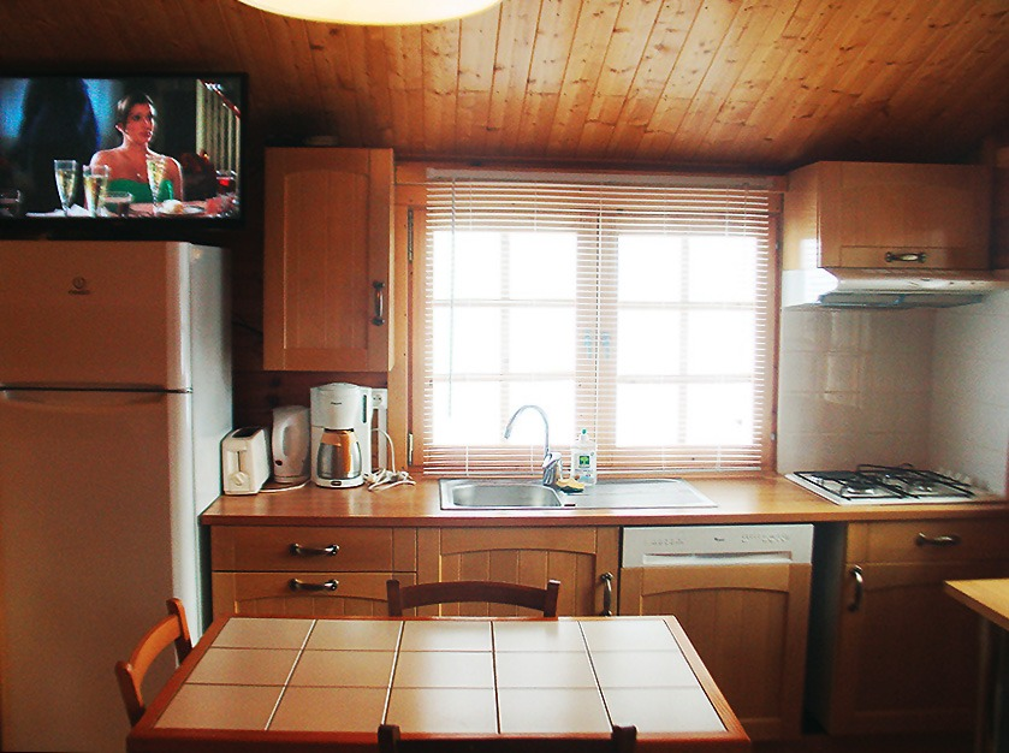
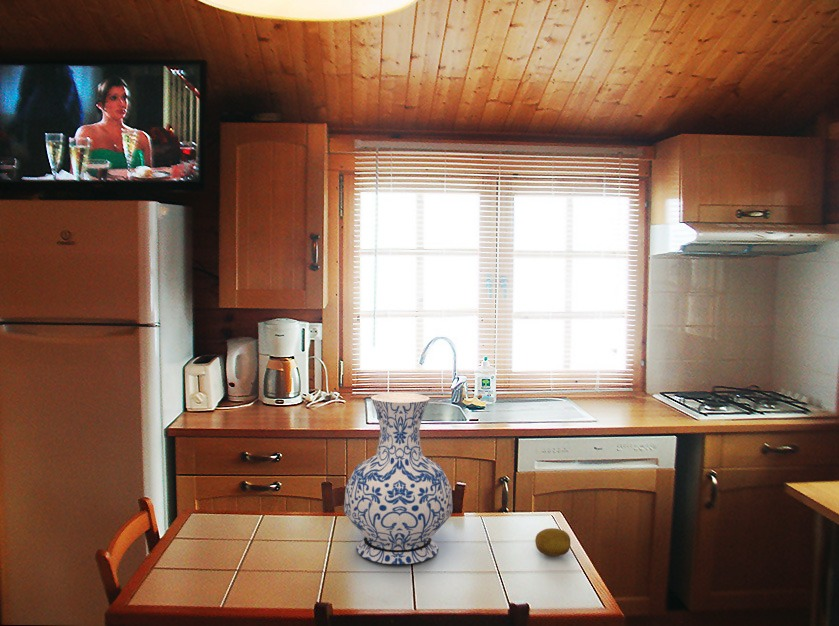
+ fruit [534,527,571,557]
+ vase [343,392,454,565]
